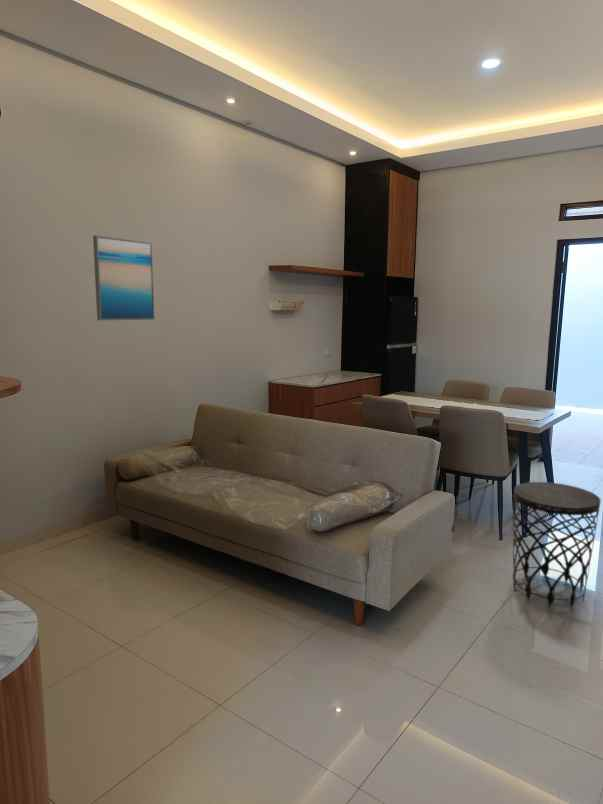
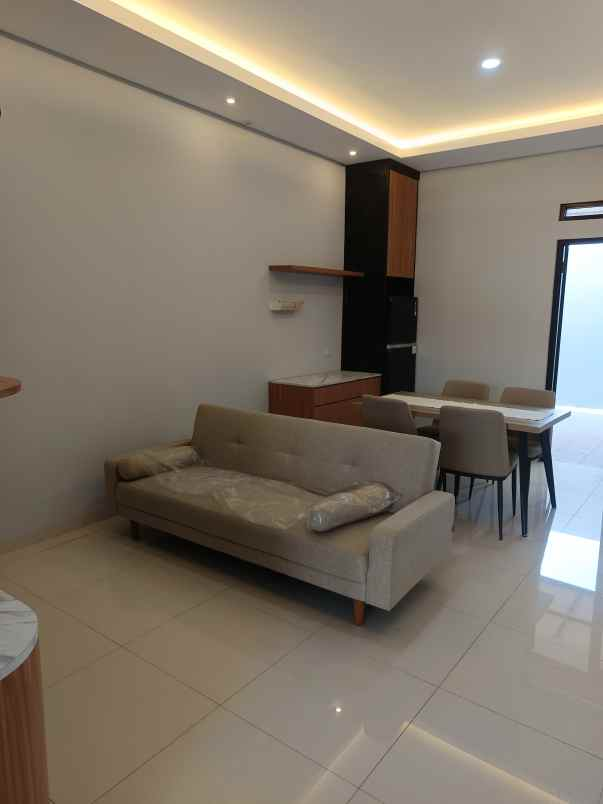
- side table [512,481,602,608]
- wall art [92,234,156,321]
